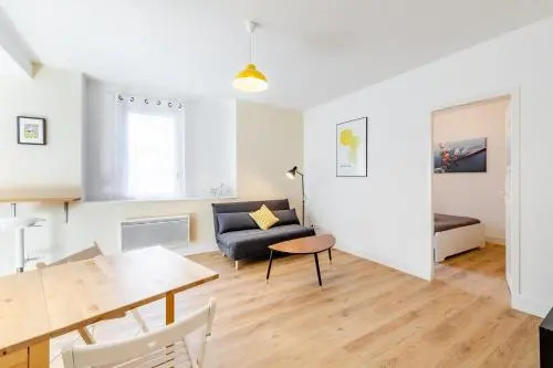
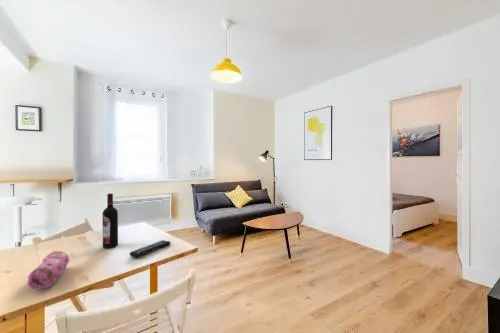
+ wine bottle [101,193,119,249]
+ remote control [129,239,172,258]
+ pencil case [27,250,70,290]
